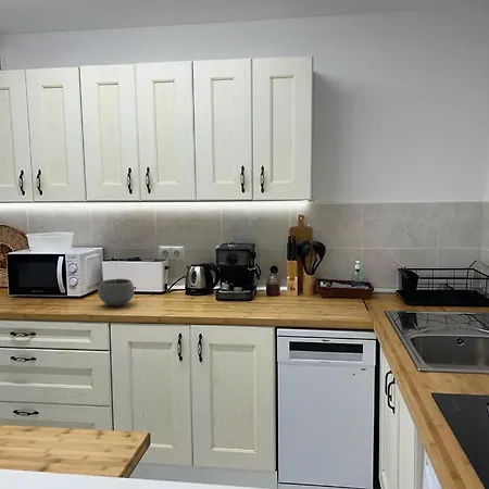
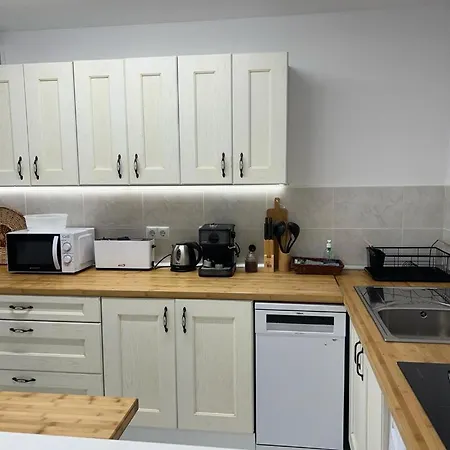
- bowl [97,278,135,308]
